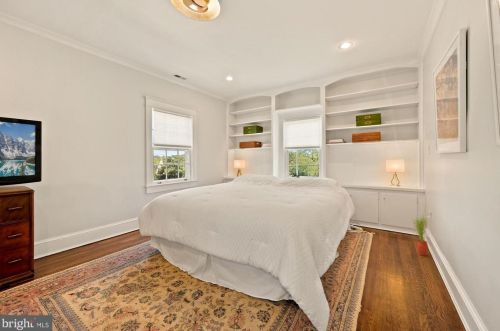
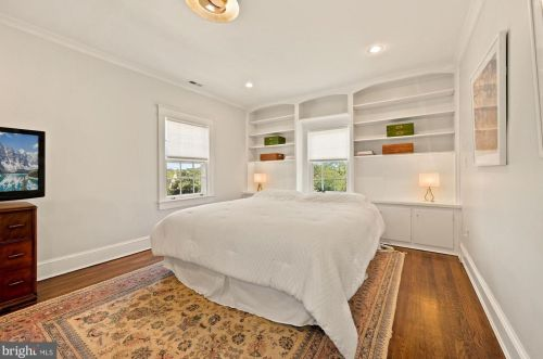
- potted plant [411,213,429,257]
